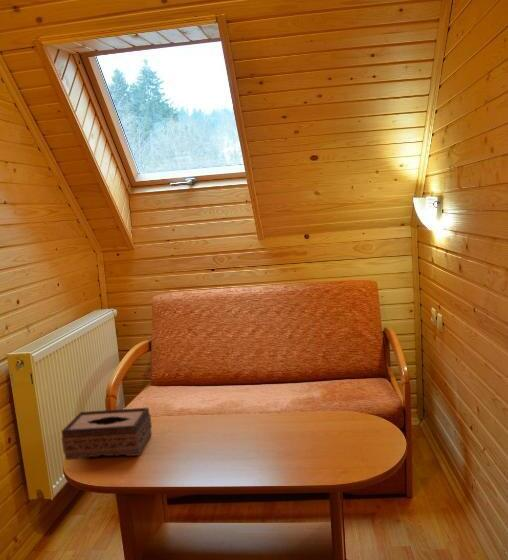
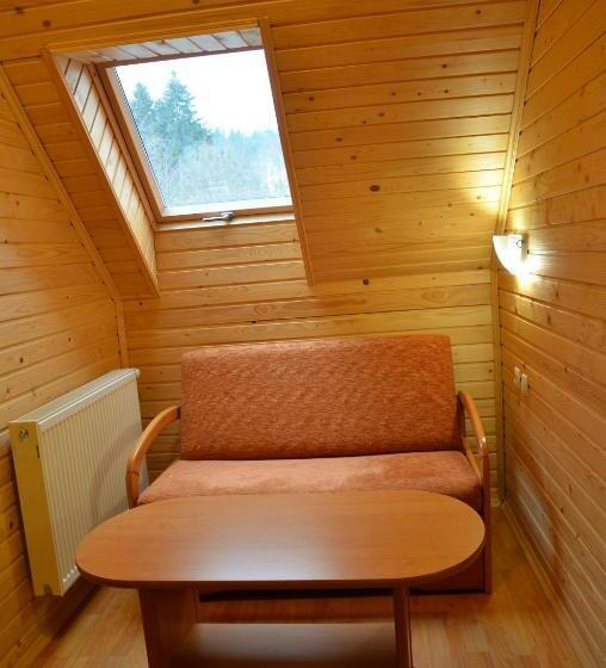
- tissue box [61,407,153,461]
